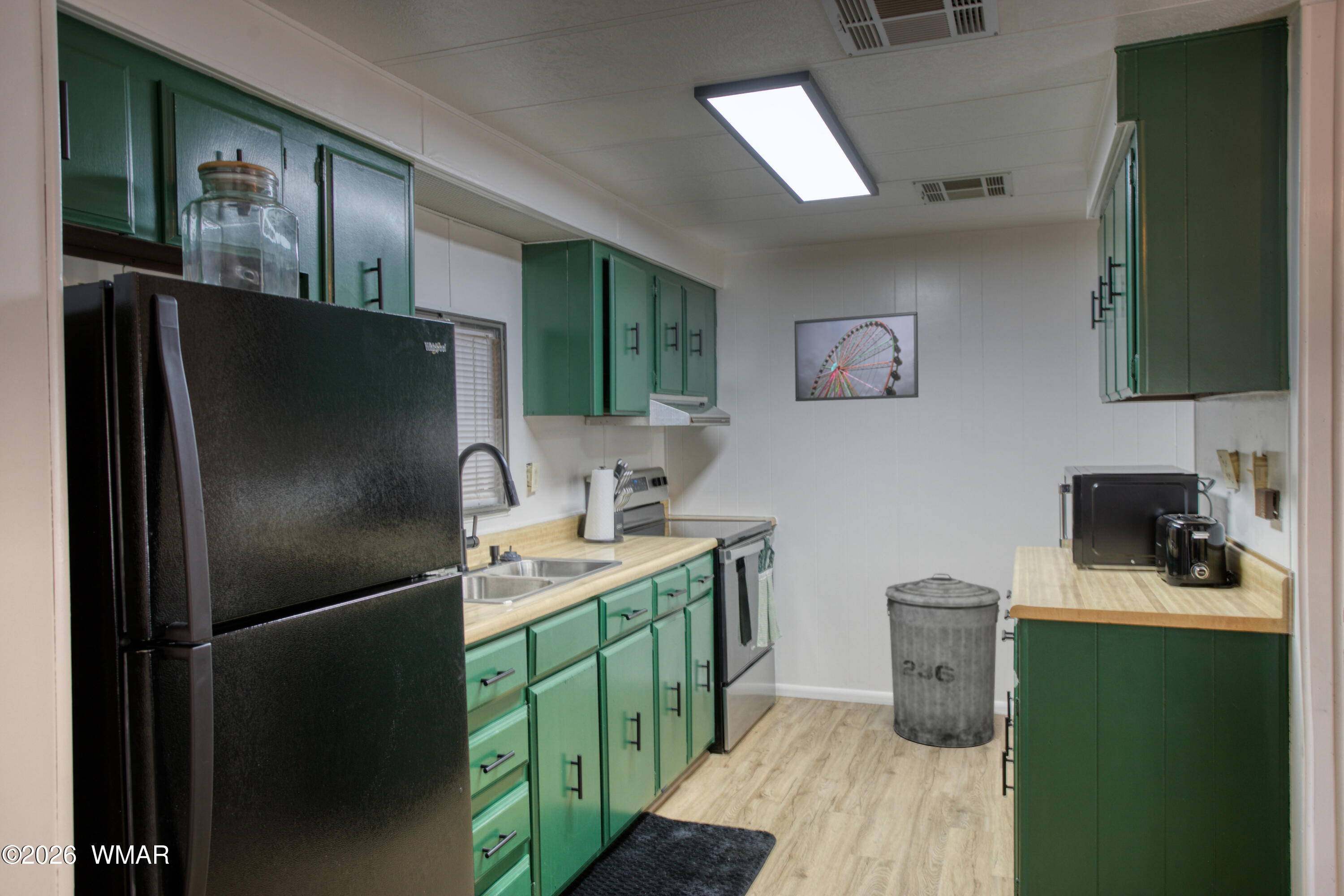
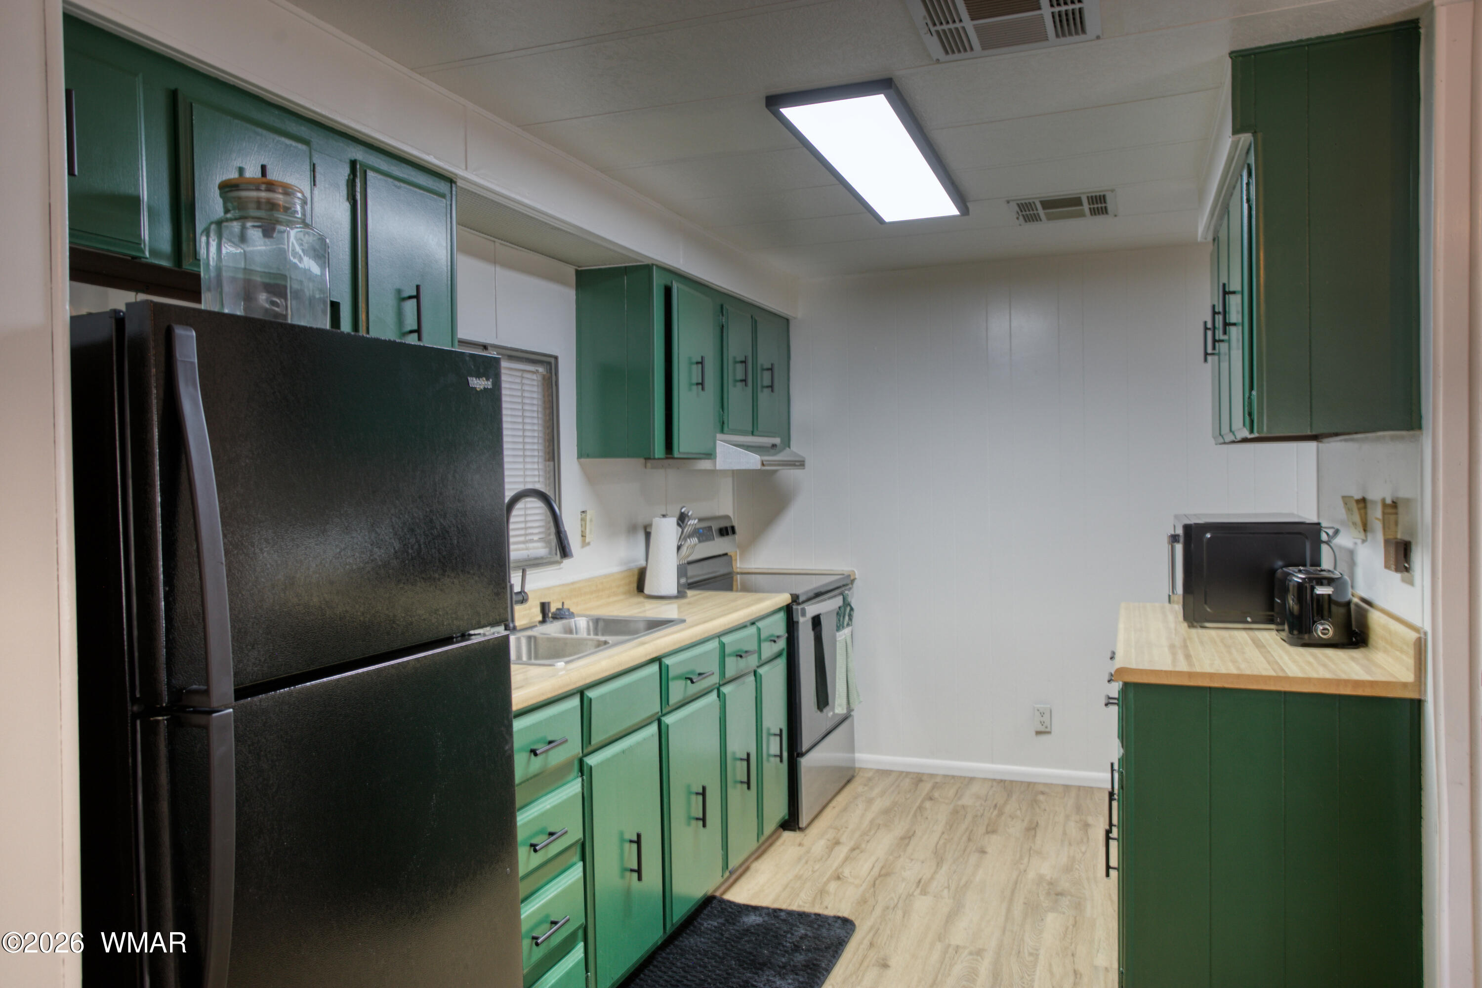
- trash can [885,573,1001,748]
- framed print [794,311,919,402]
